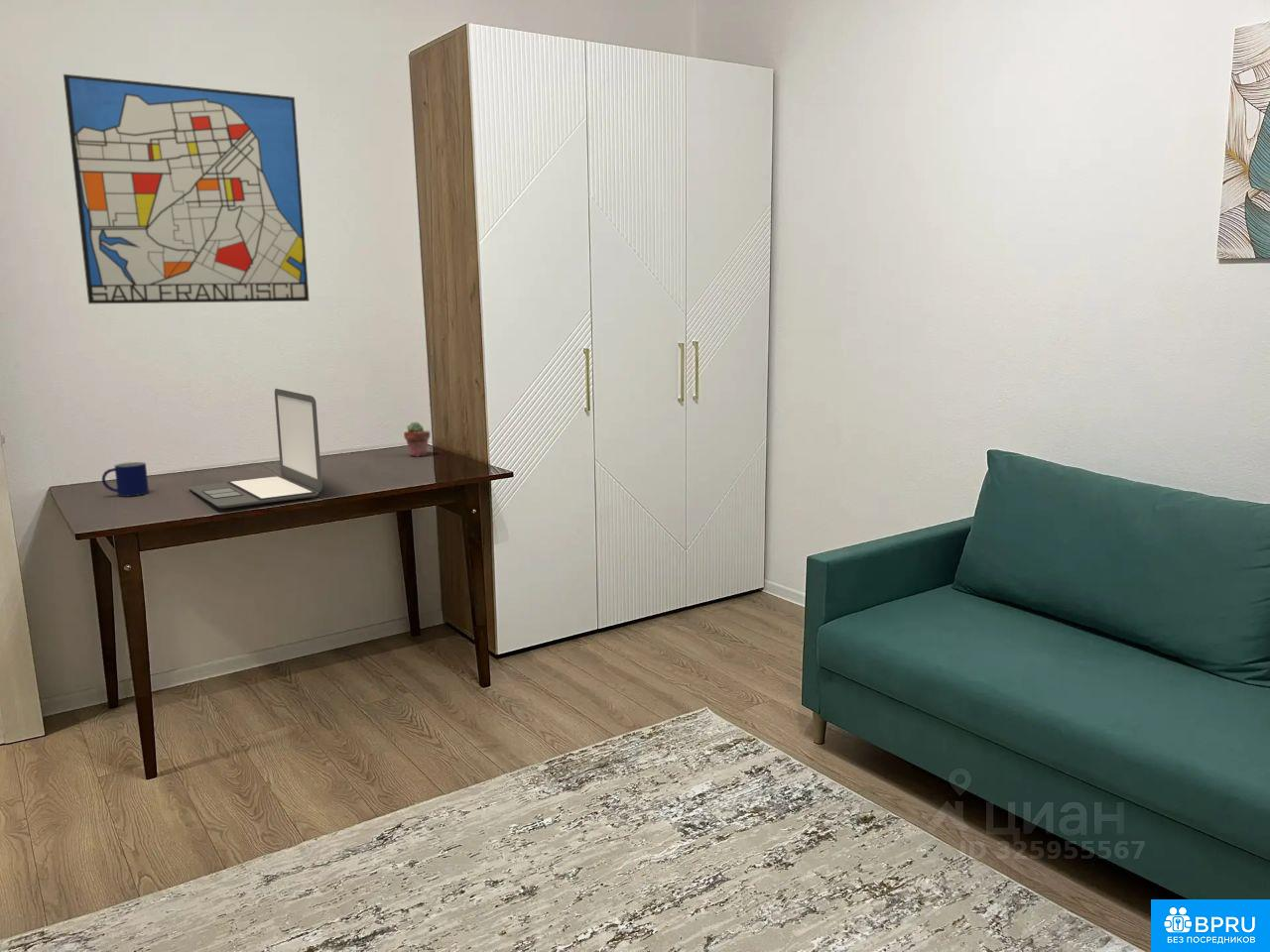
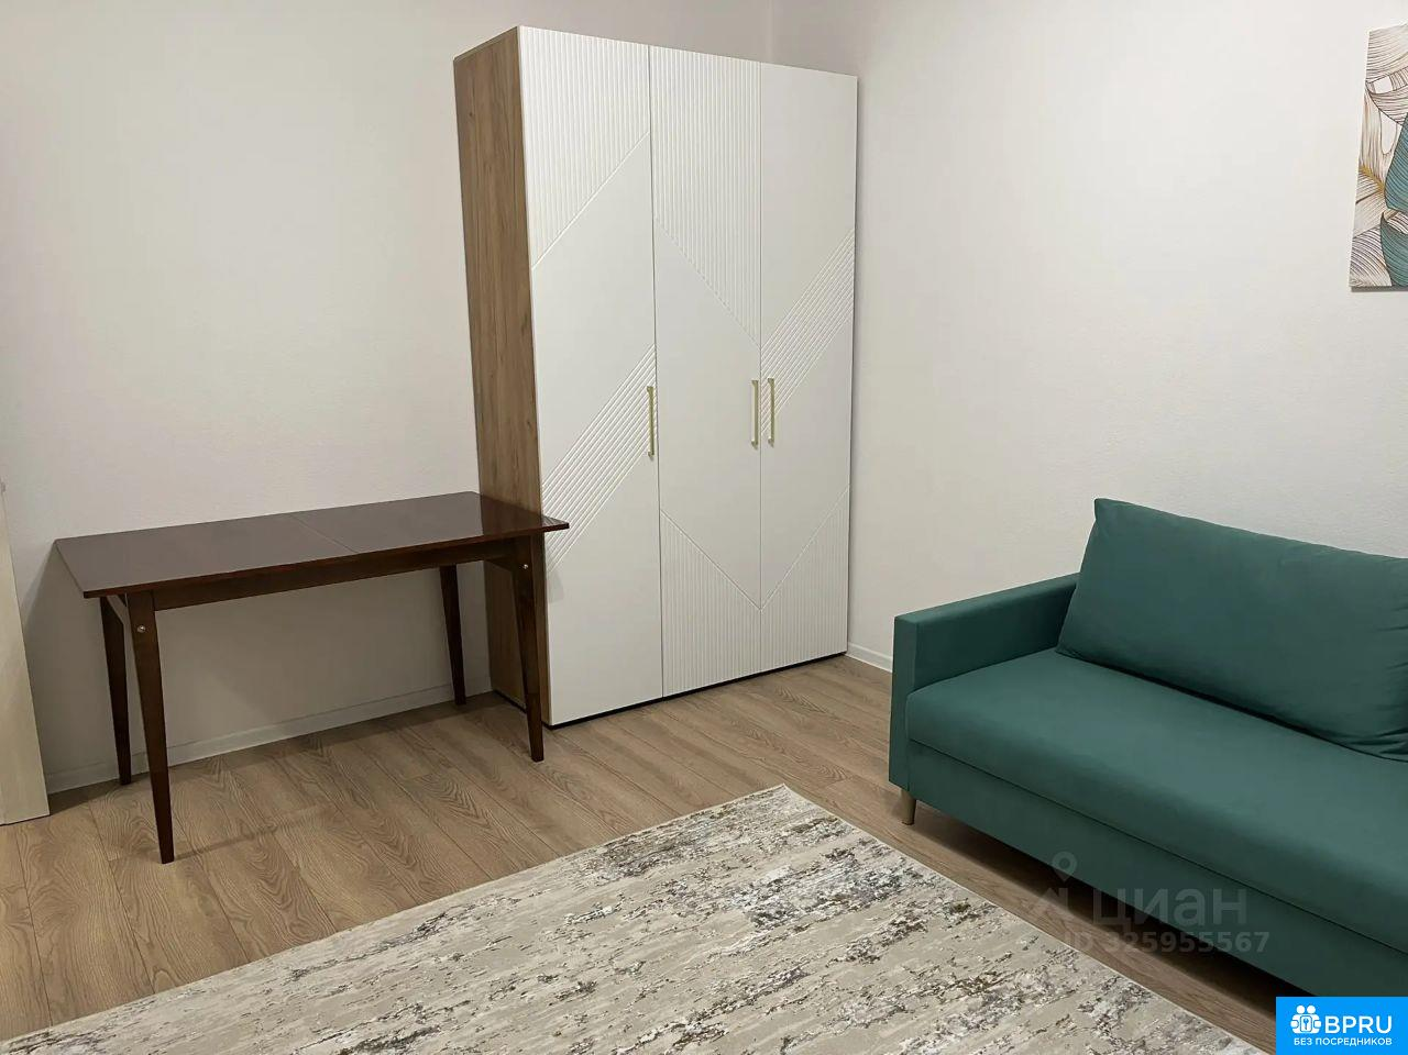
- potted succulent [403,421,431,457]
- wall art [63,73,311,304]
- laptop [188,388,323,509]
- mug [101,461,150,497]
